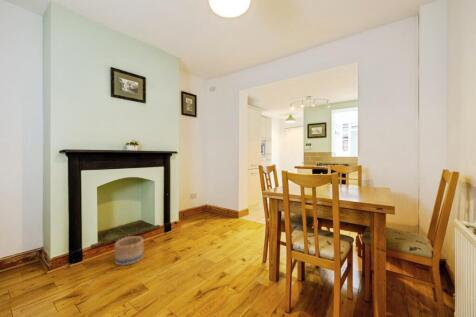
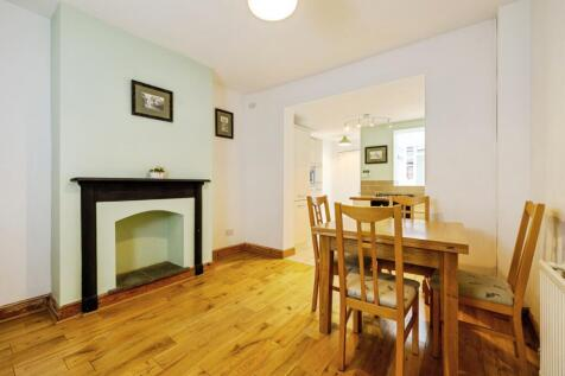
- basket [113,235,145,266]
